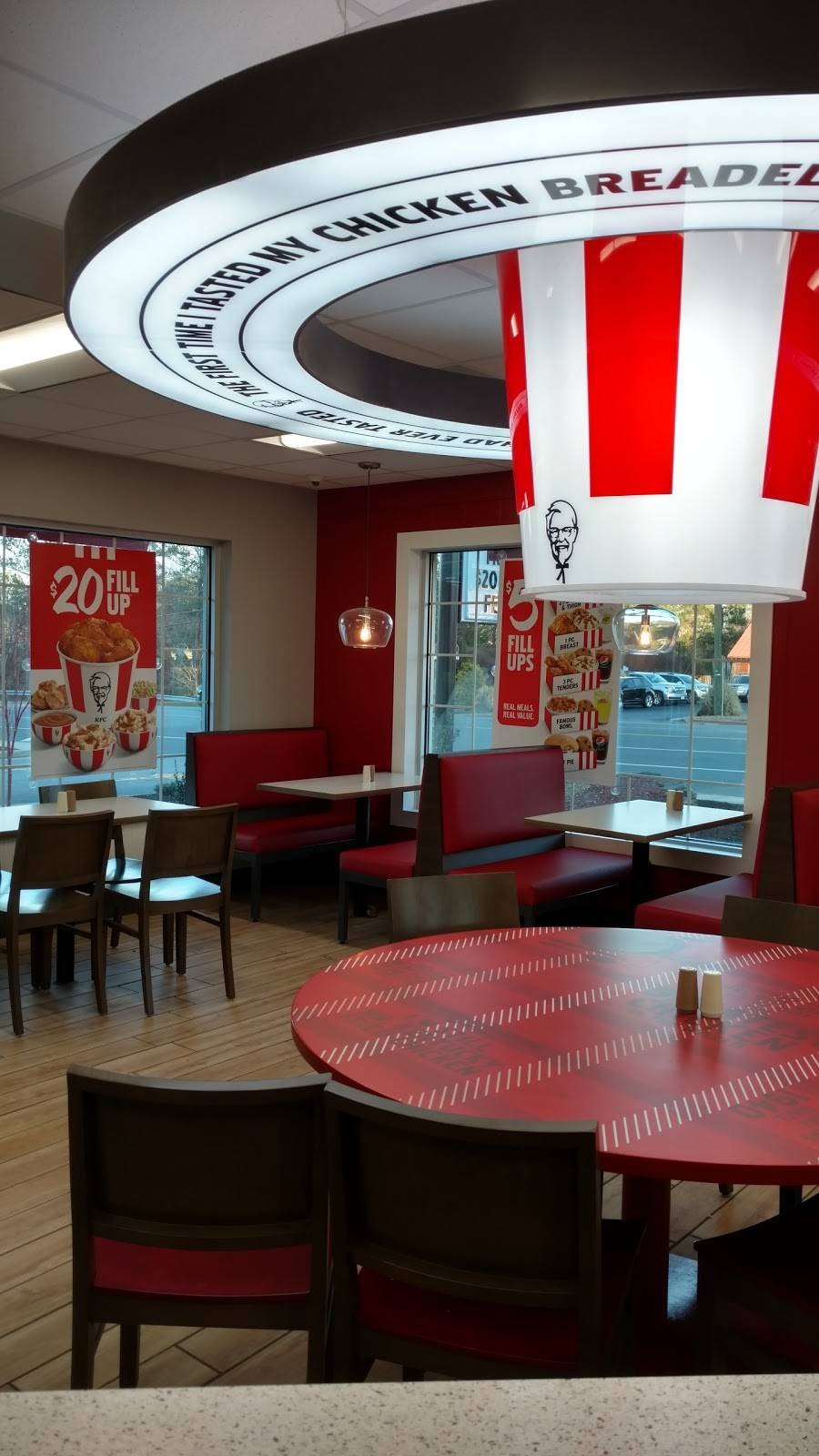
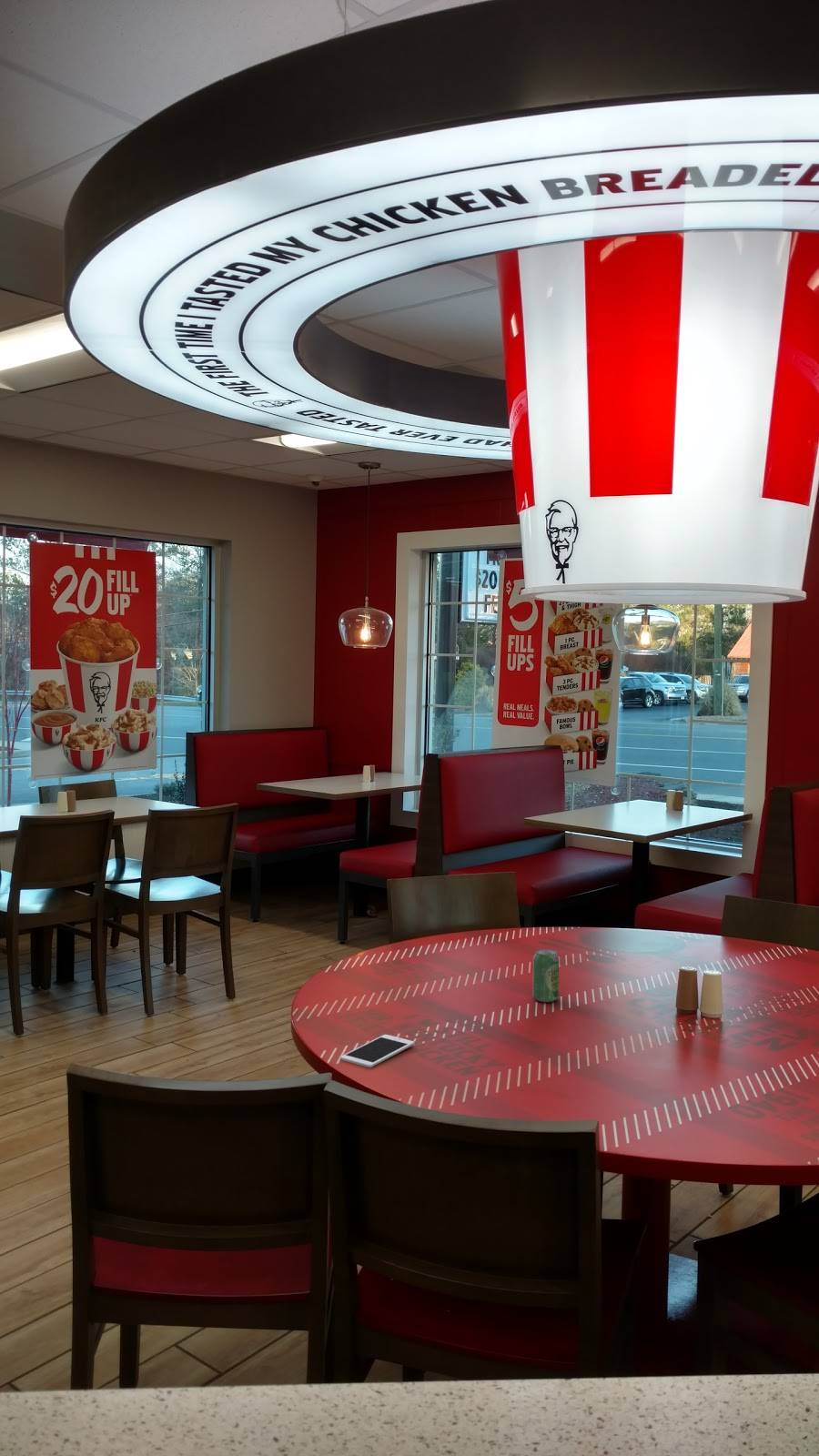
+ cell phone [339,1034,416,1068]
+ beverage can [532,948,561,1003]
